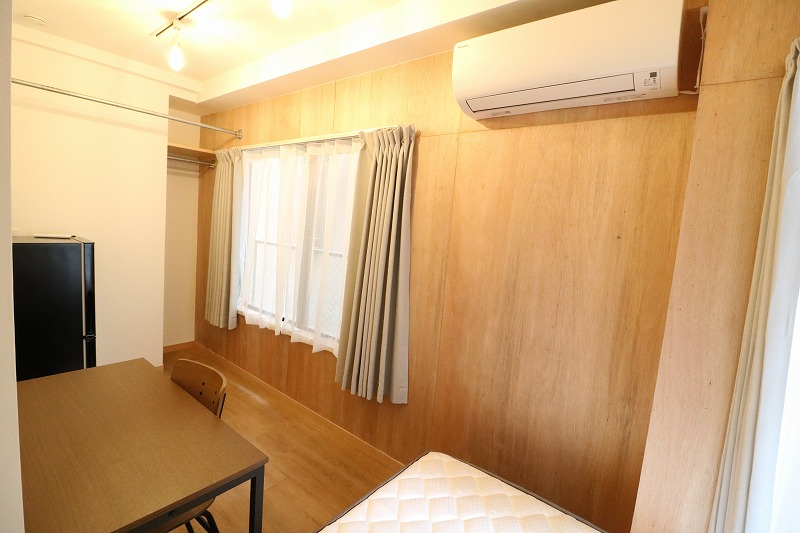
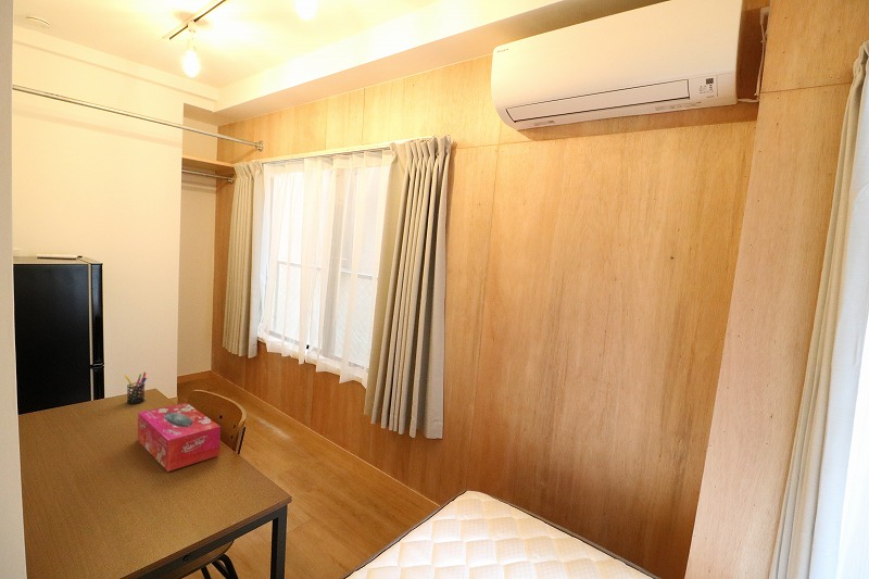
+ pen holder [124,372,148,405]
+ tissue box [137,402,222,473]
